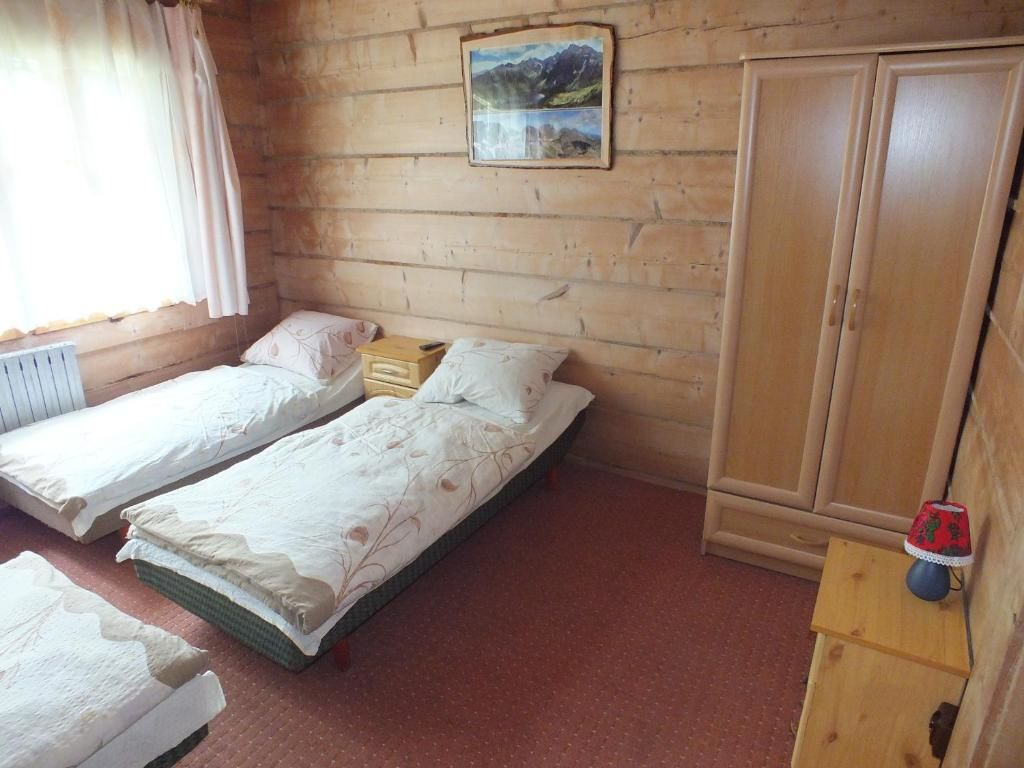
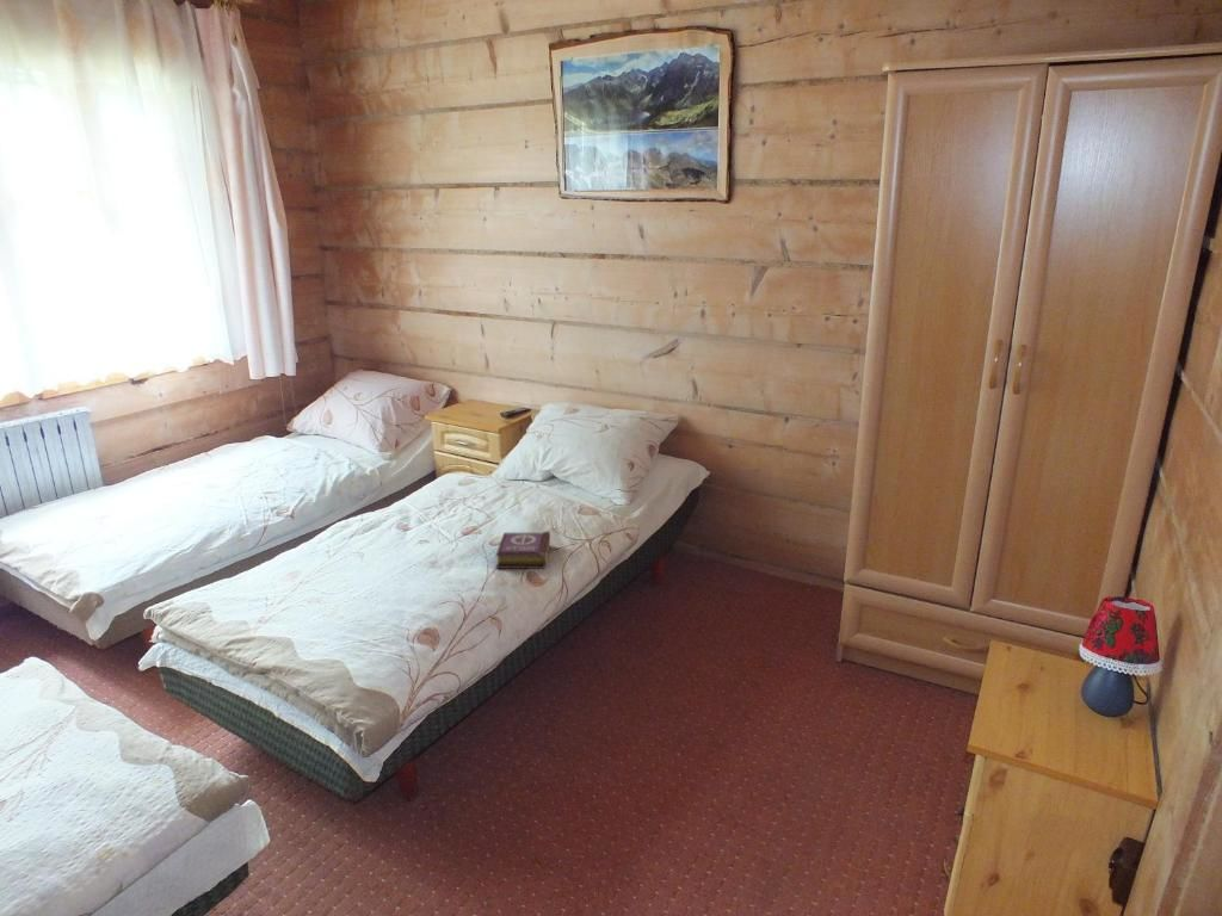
+ book [494,530,551,570]
